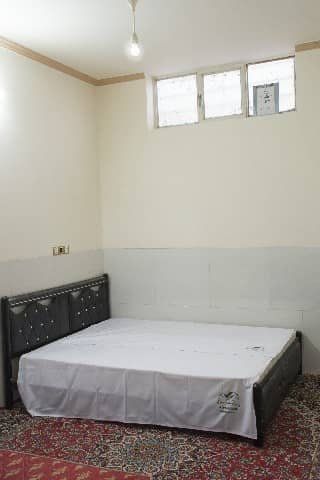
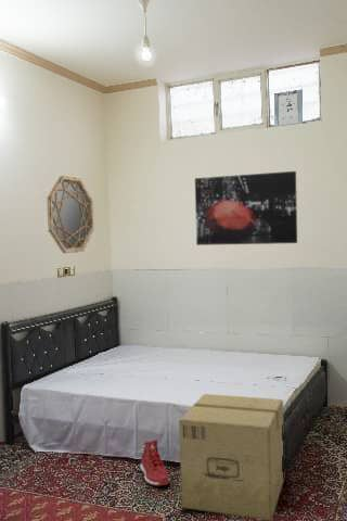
+ wall art [194,170,298,246]
+ sneaker [139,439,171,487]
+ cardboard box [178,393,285,521]
+ home mirror [46,175,95,254]
